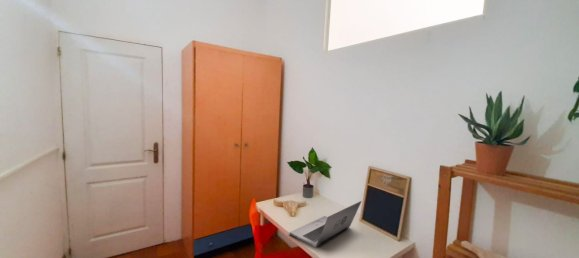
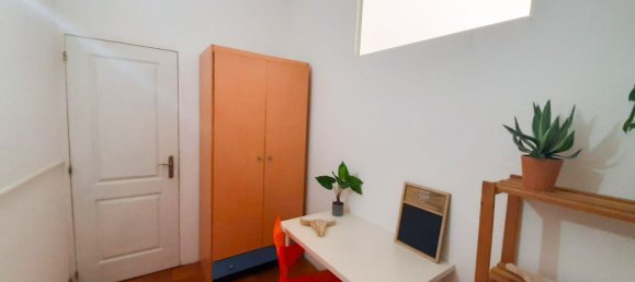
- laptop [289,200,363,248]
